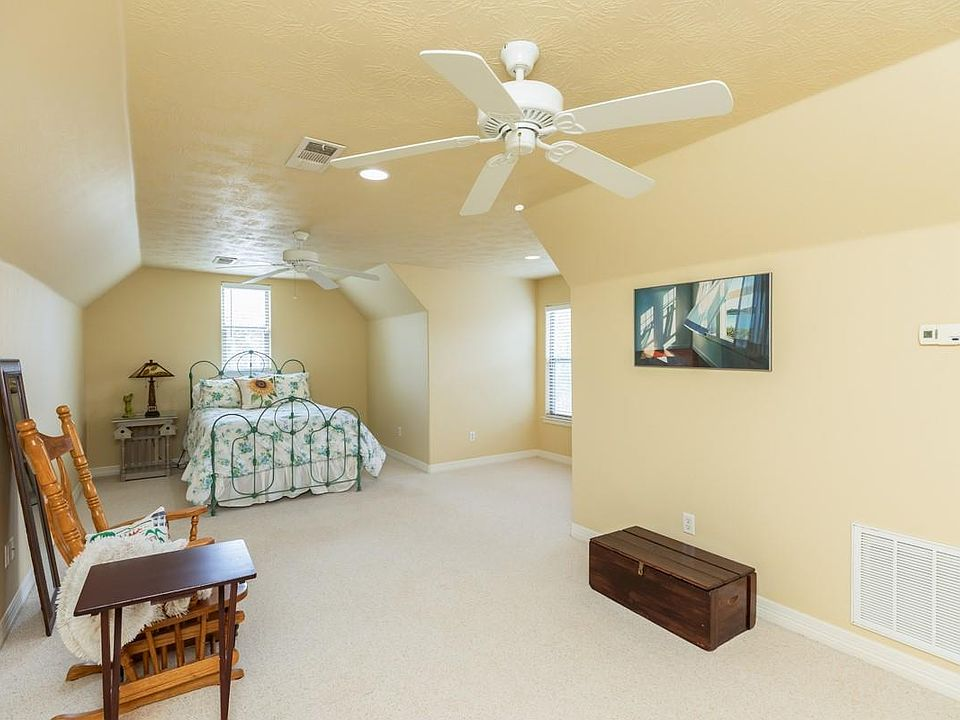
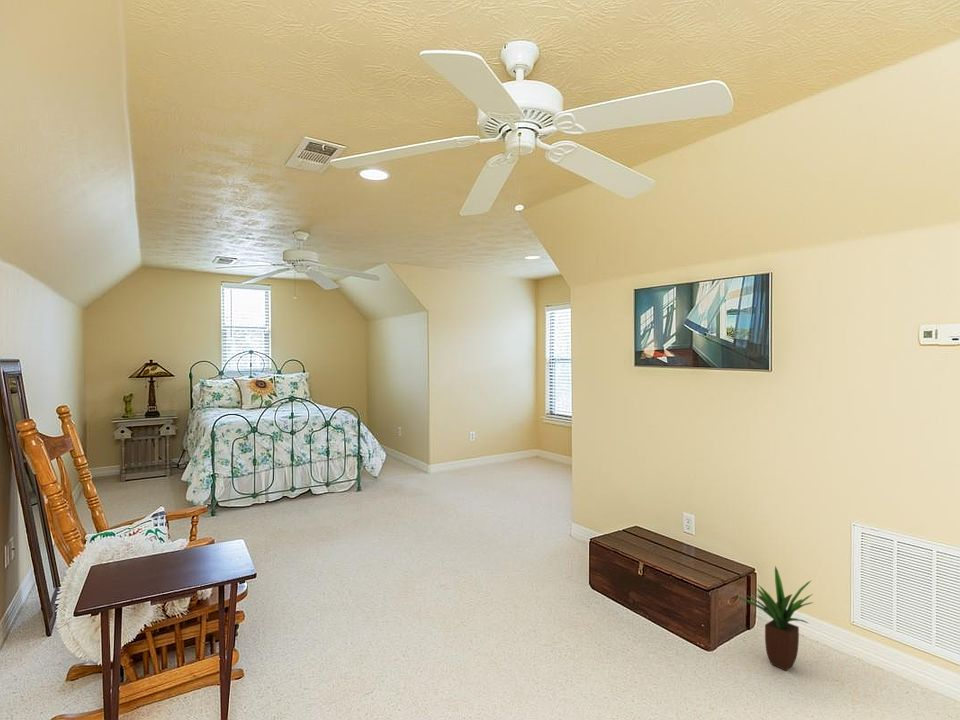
+ potted plant [734,565,815,672]
